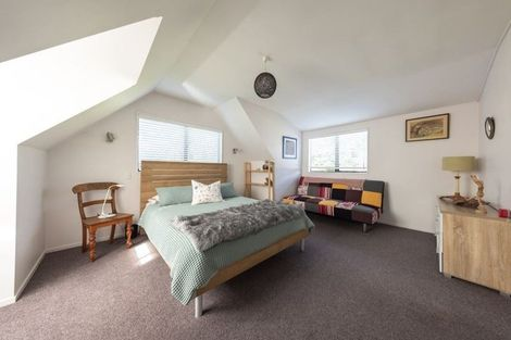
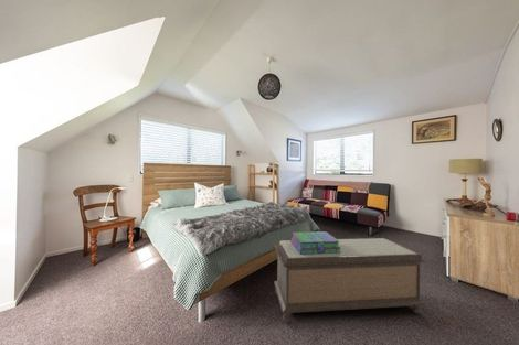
+ stack of books [289,230,341,255]
+ bench [273,237,426,324]
